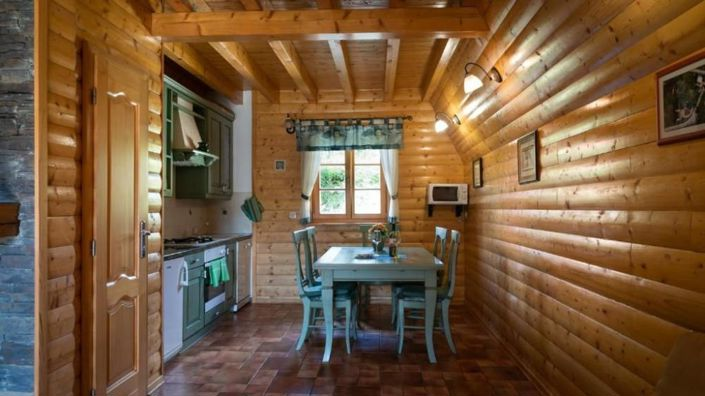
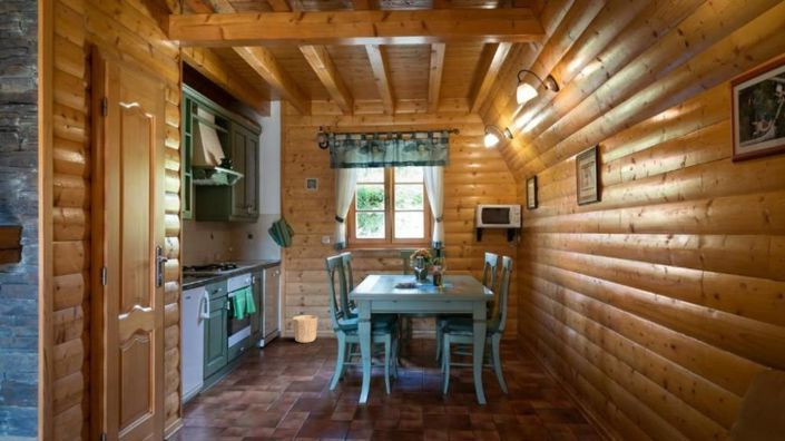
+ waste basket [292,314,318,344]
